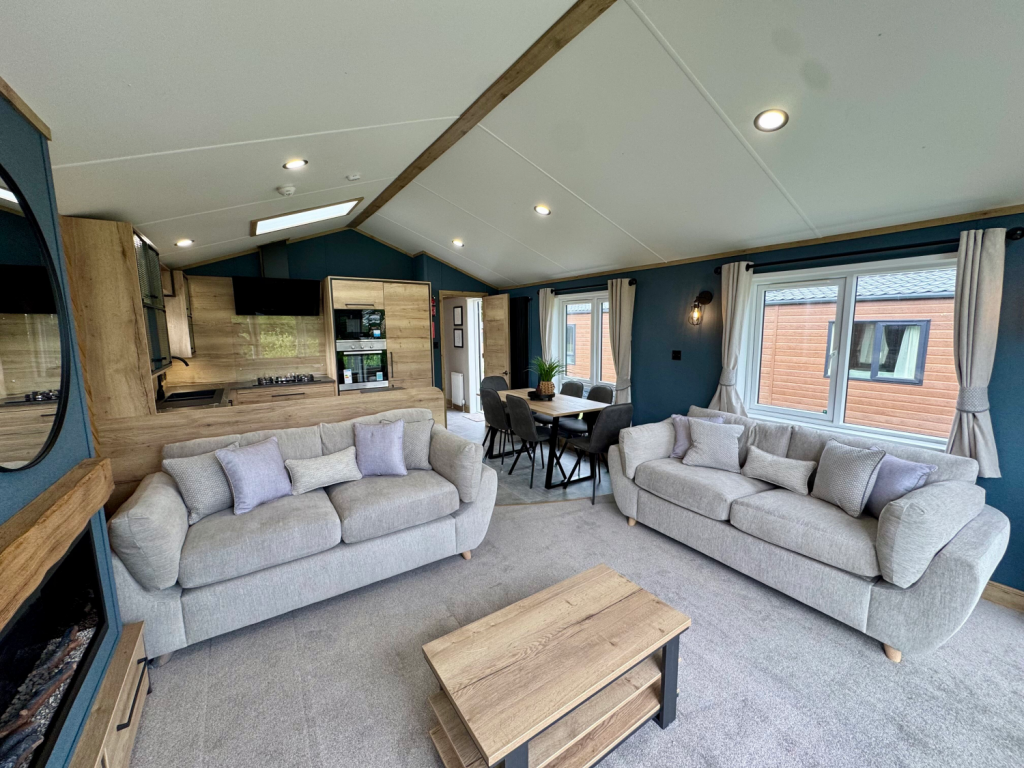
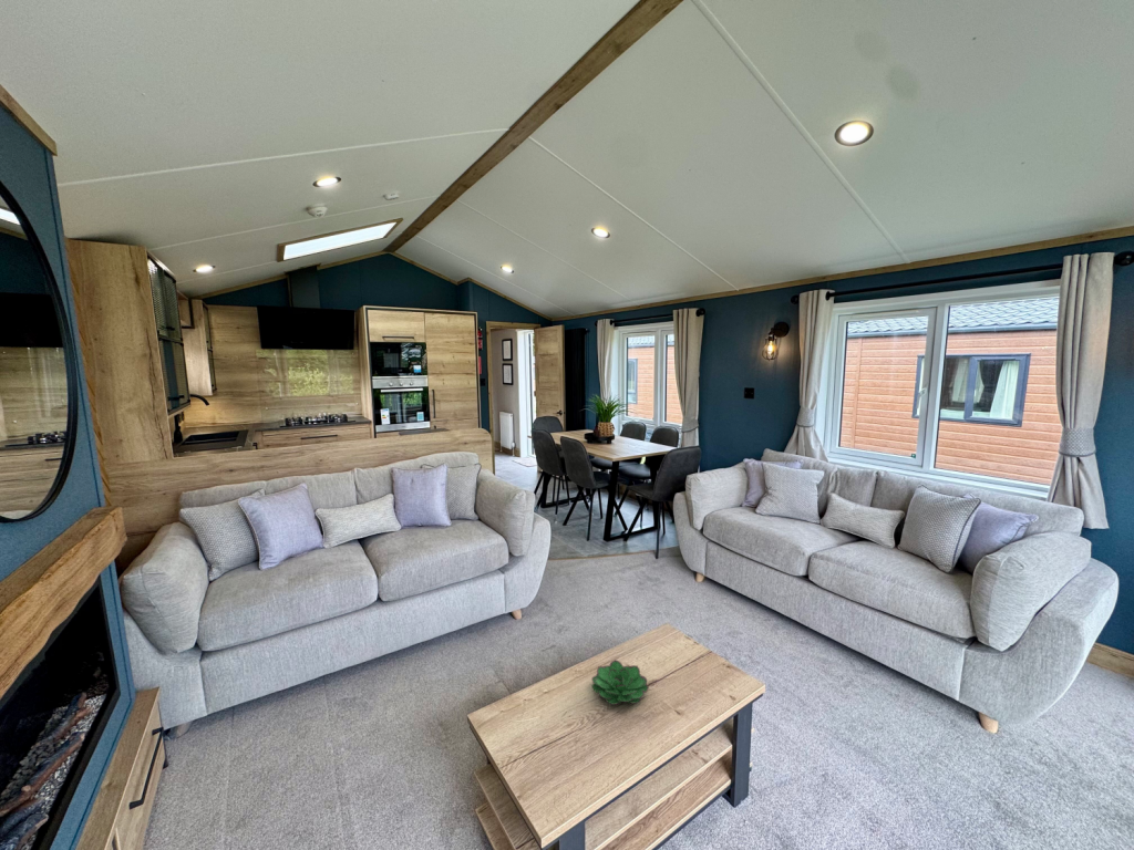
+ succulent plant [590,659,650,706]
